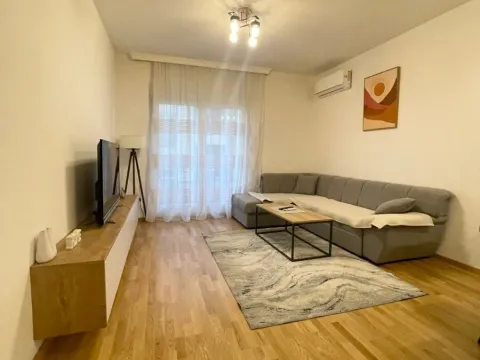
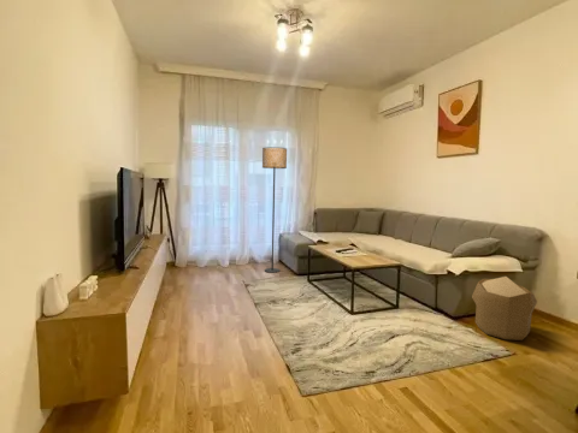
+ floor lamp [261,146,288,274]
+ pouf [471,275,538,342]
